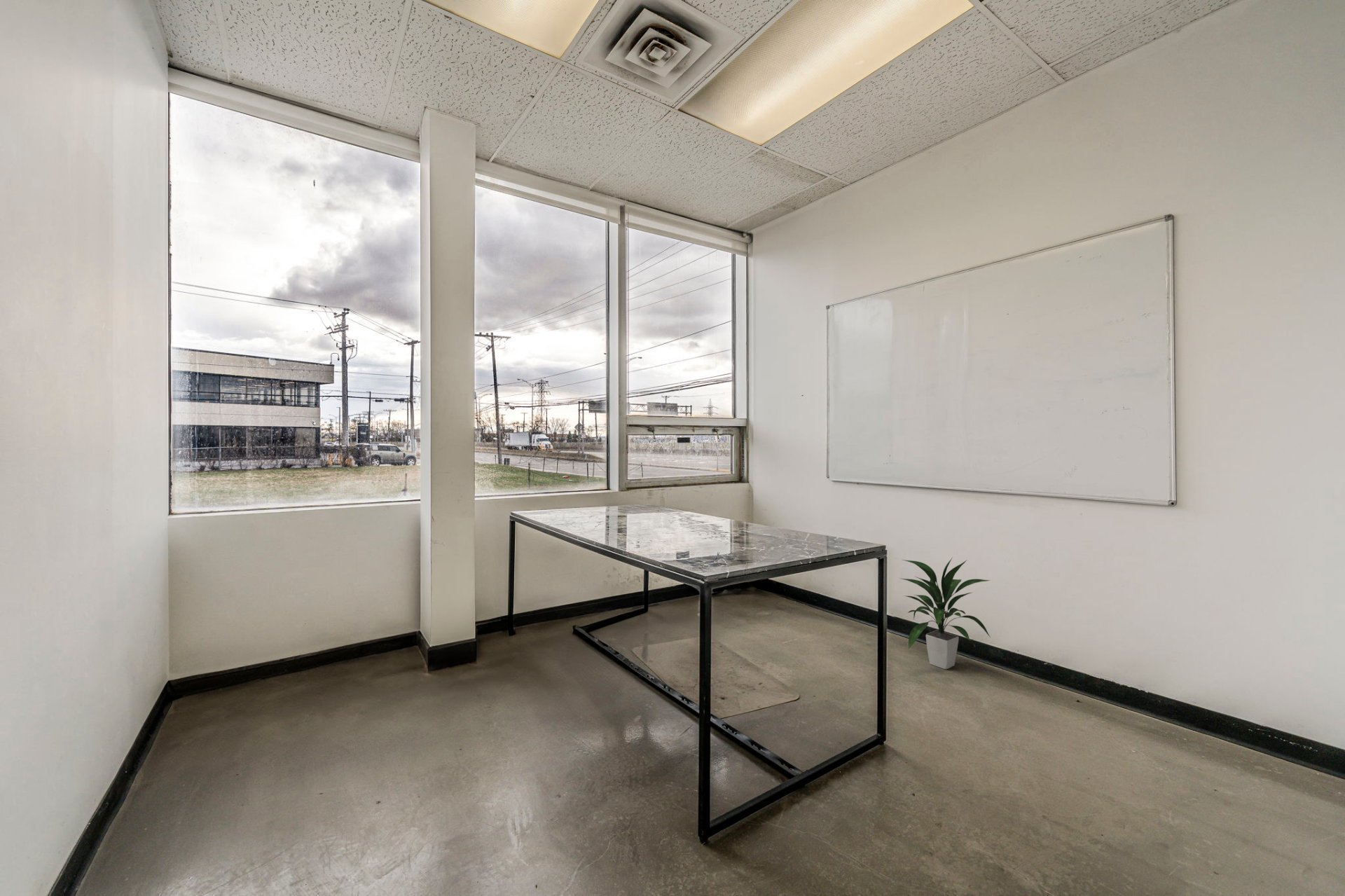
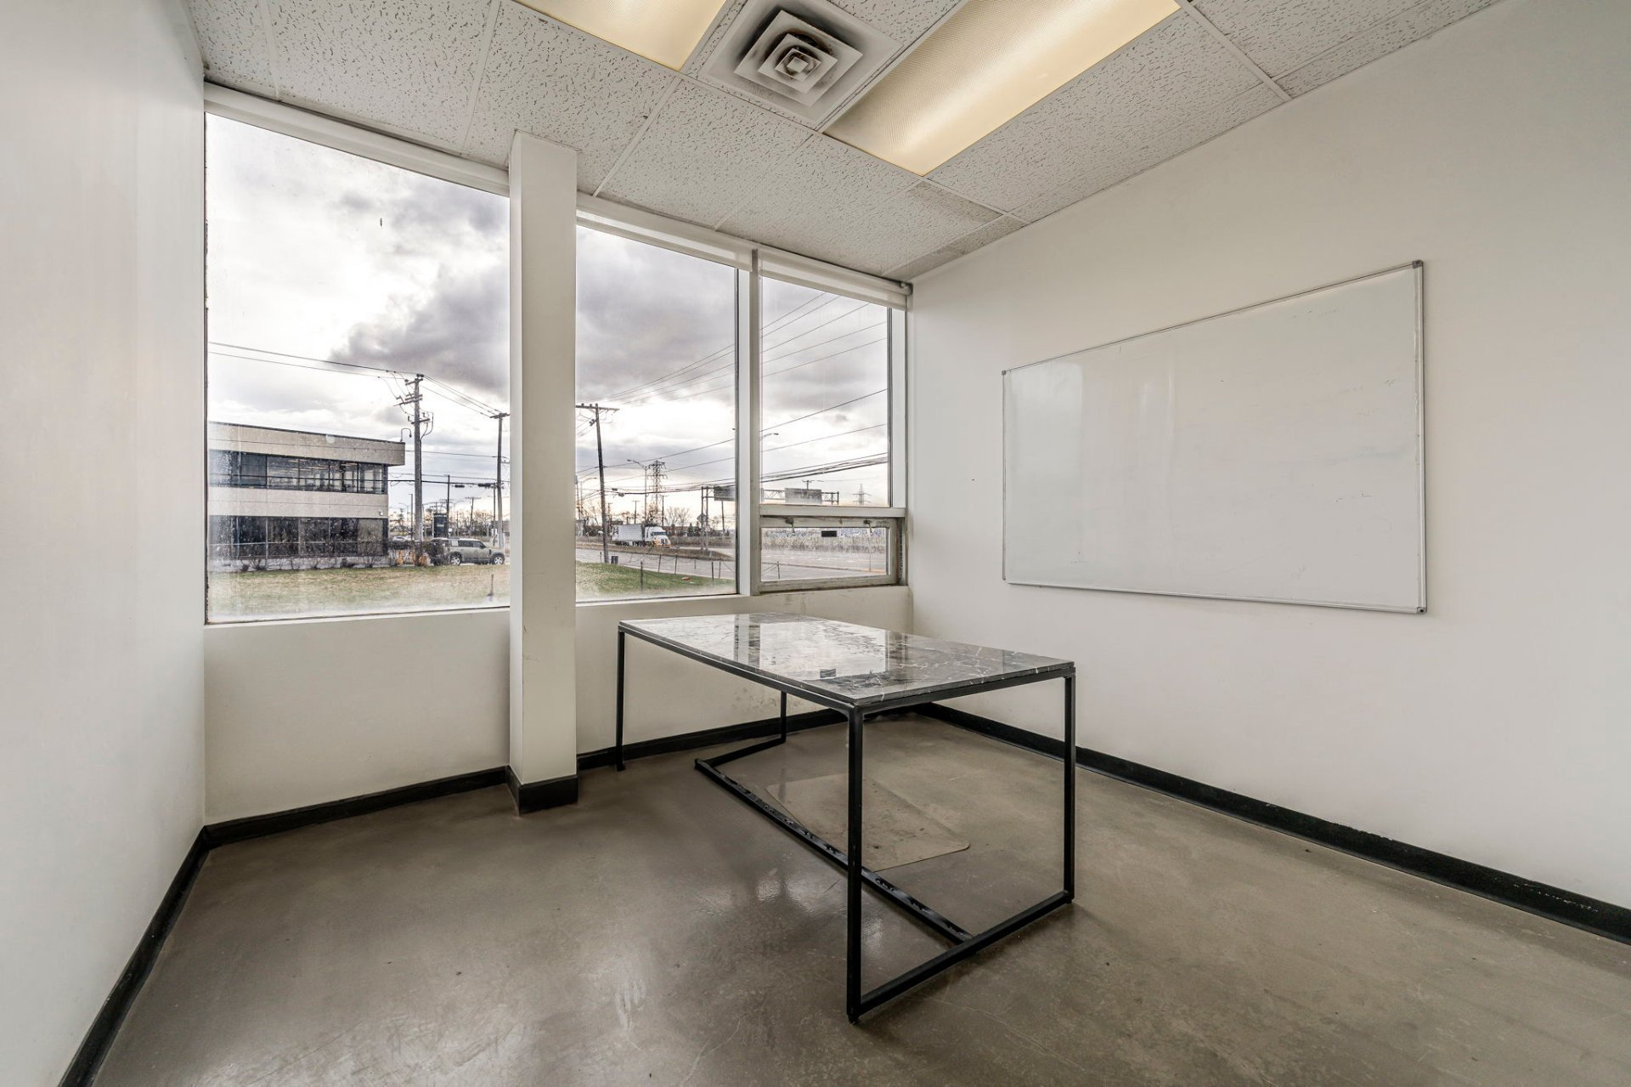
- indoor plant [899,558,991,670]
